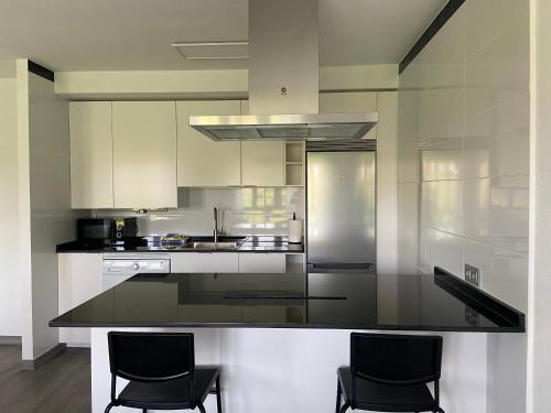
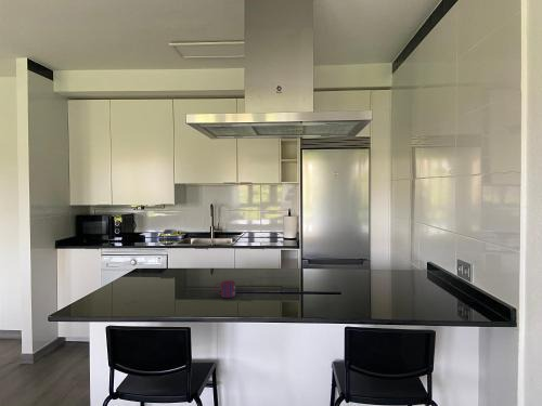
+ mug [214,279,236,299]
